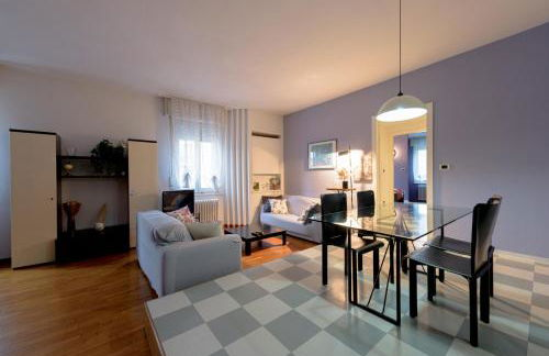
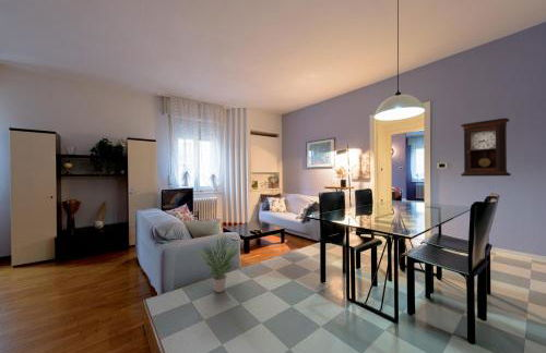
+ potted plant [194,233,241,293]
+ pendulum clock [460,117,512,178]
